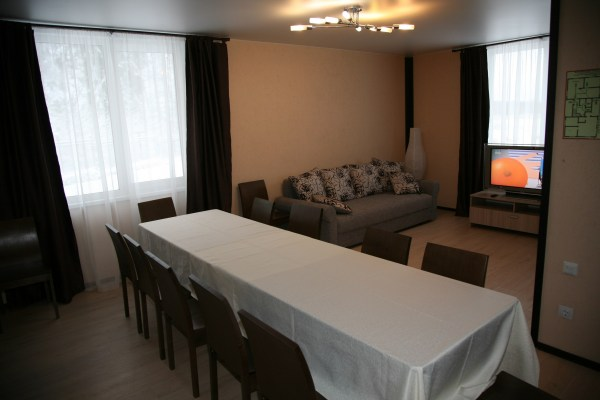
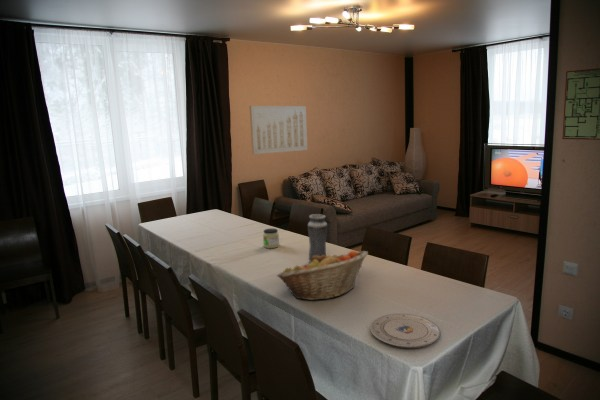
+ vase [307,213,328,263]
+ jar [262,228,280,249]
+ fruit basket [276,249,369,301]
+ plate [369,313,441,349]
+ wall art [249,105,308,155]
